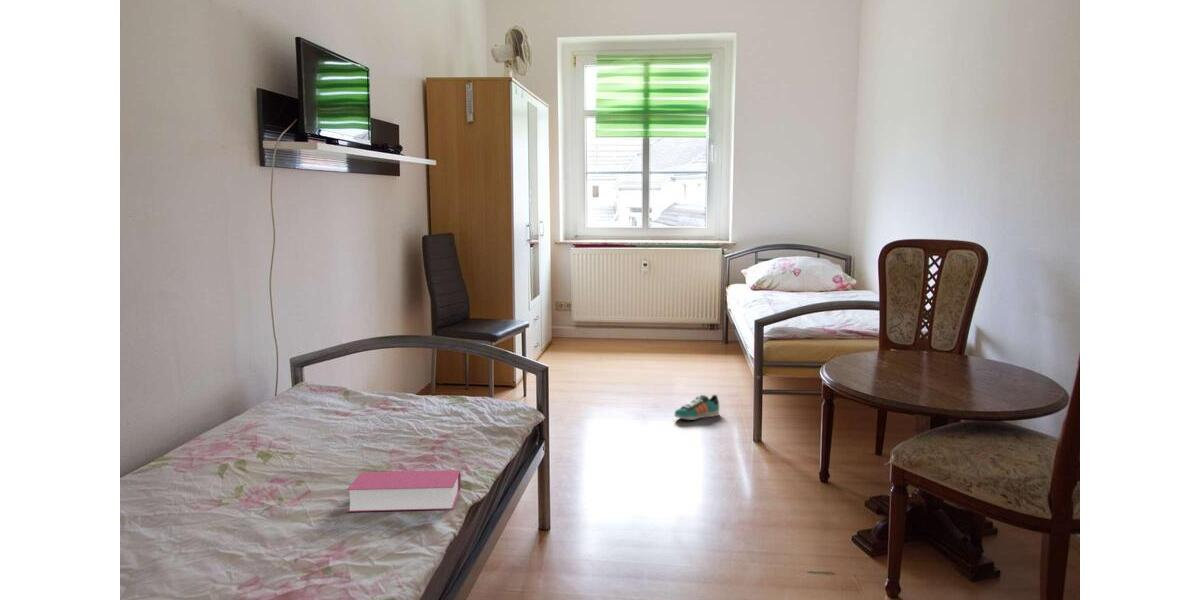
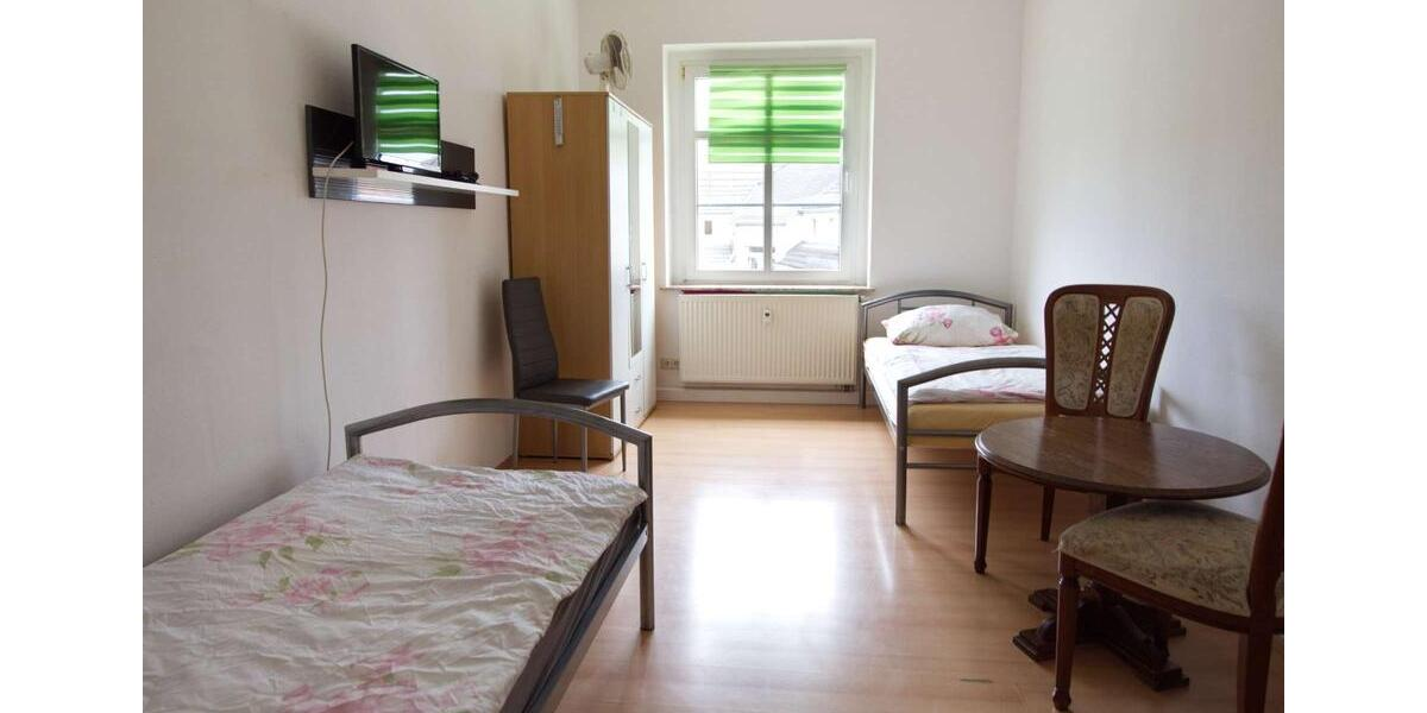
- sneaker [674,394,720,421]
- book [346,469,462,513]
